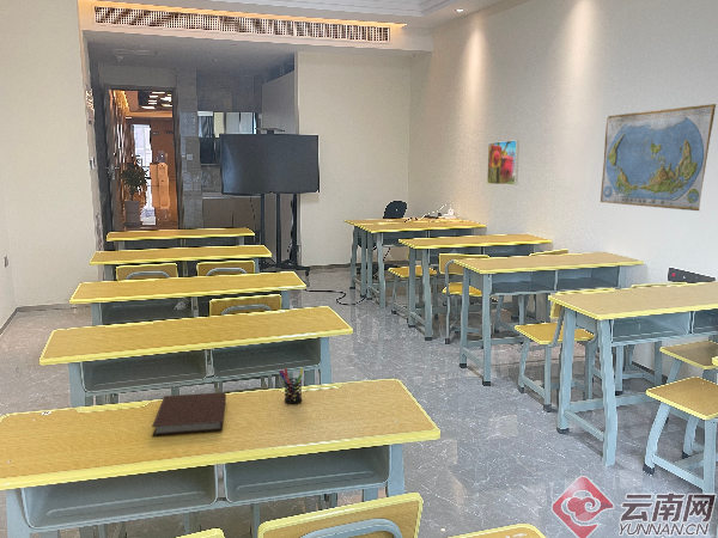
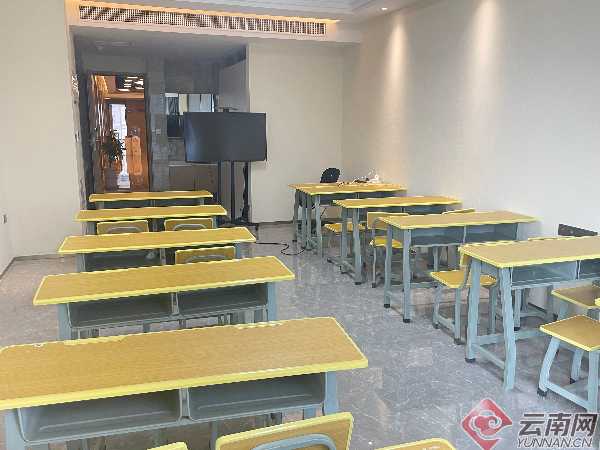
- world map [600,103,717,212]
- pen holder [278,367,304,405]
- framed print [486,139,521,187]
- notebook [151,391,227,438]
